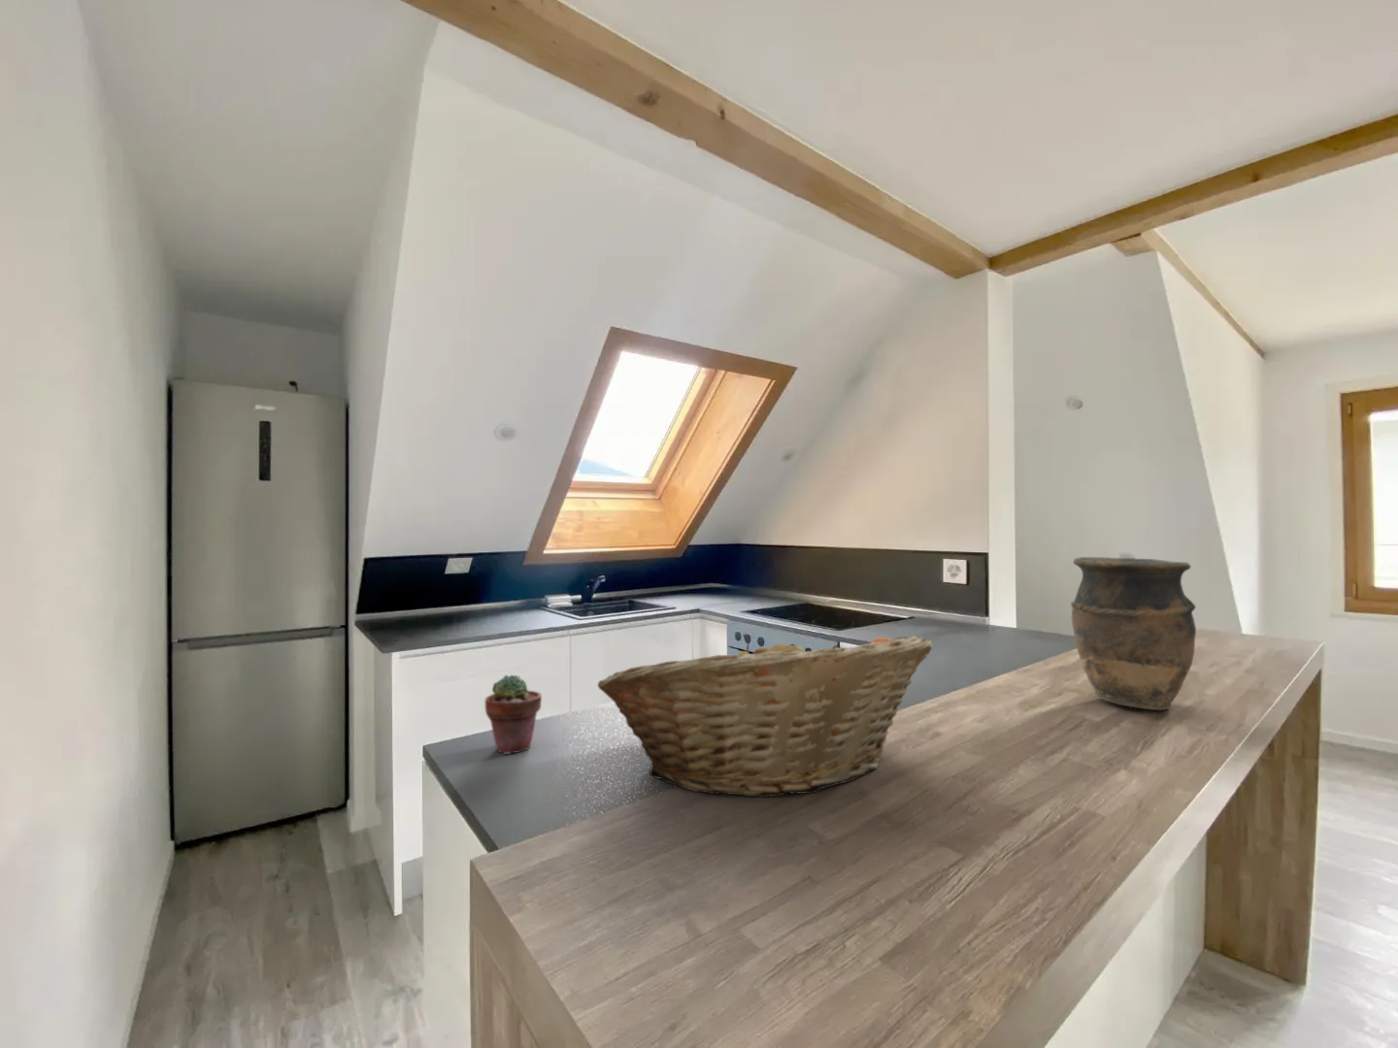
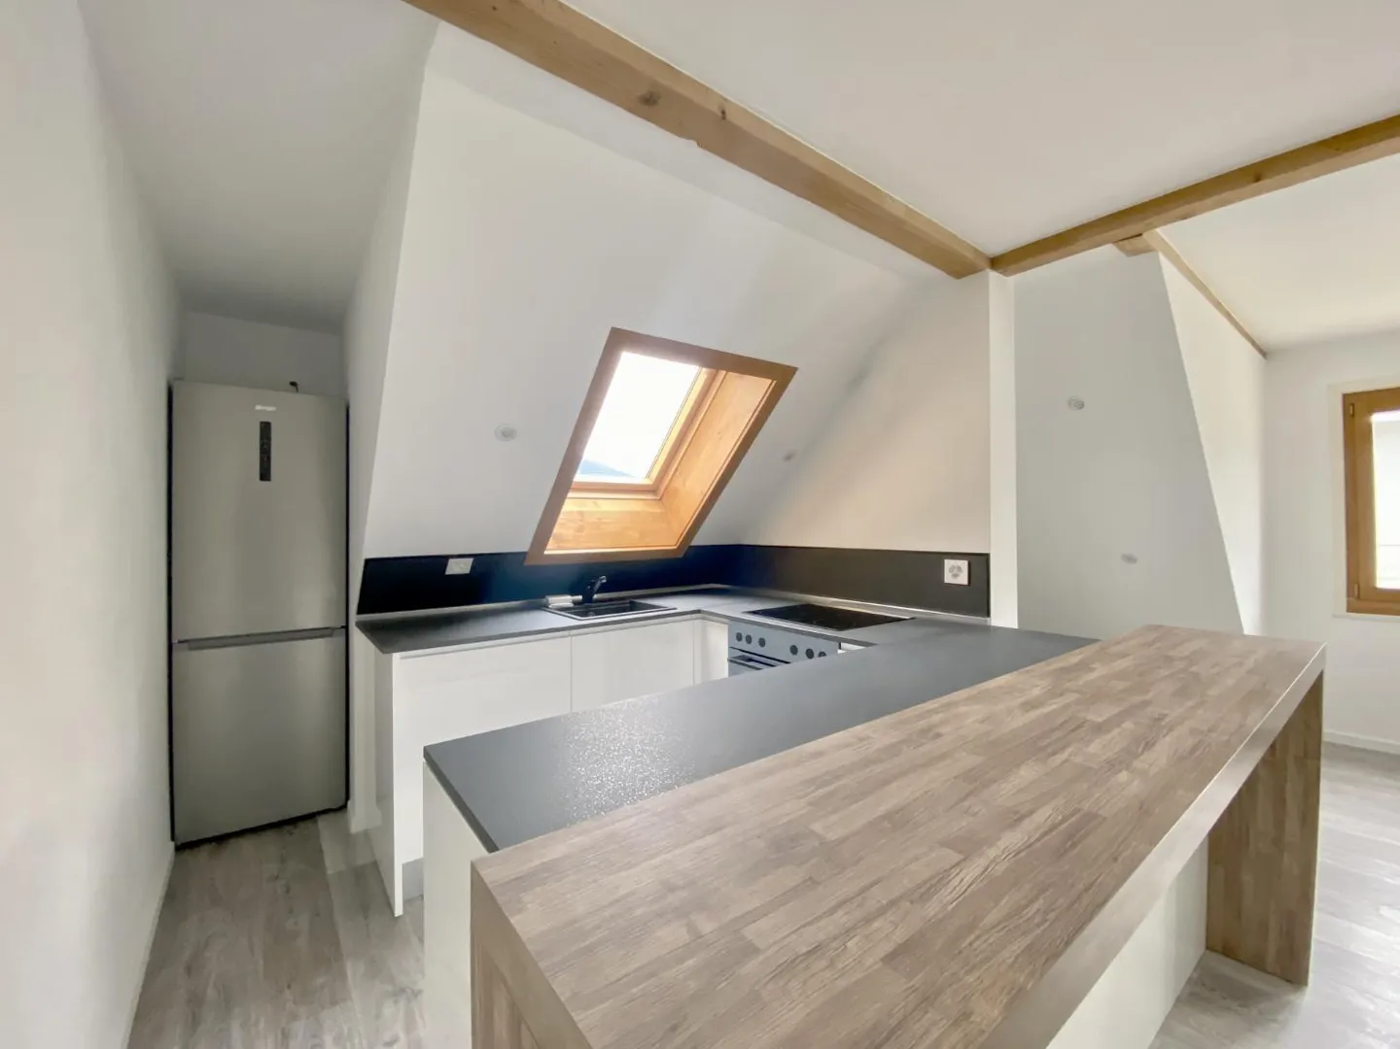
- fruit basket [597,633,933,798]
- vase [1070,556,1197,711]
- potted succulent [484,674,543,755]
